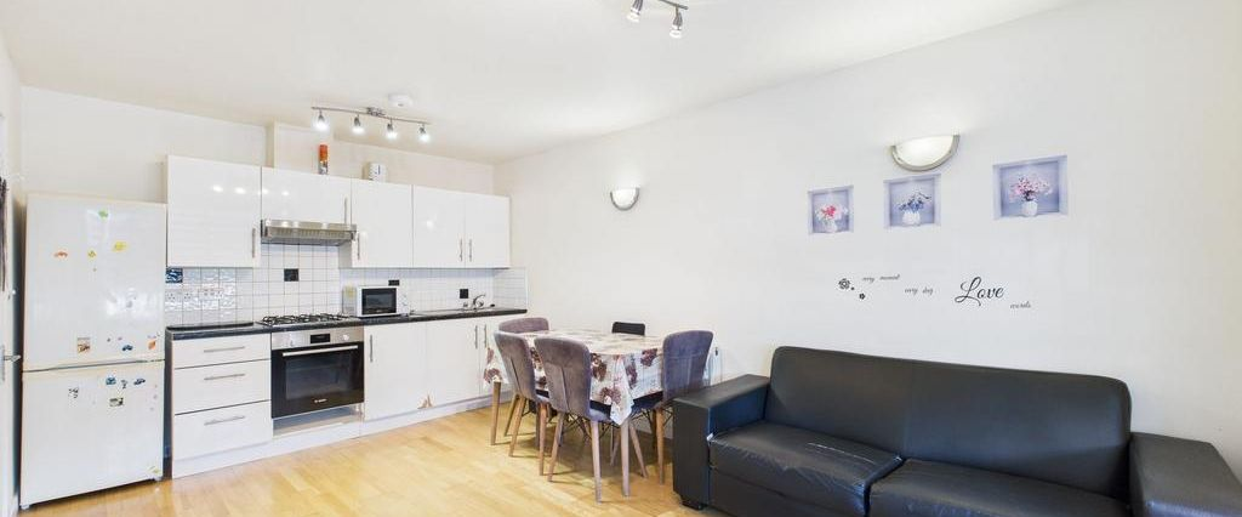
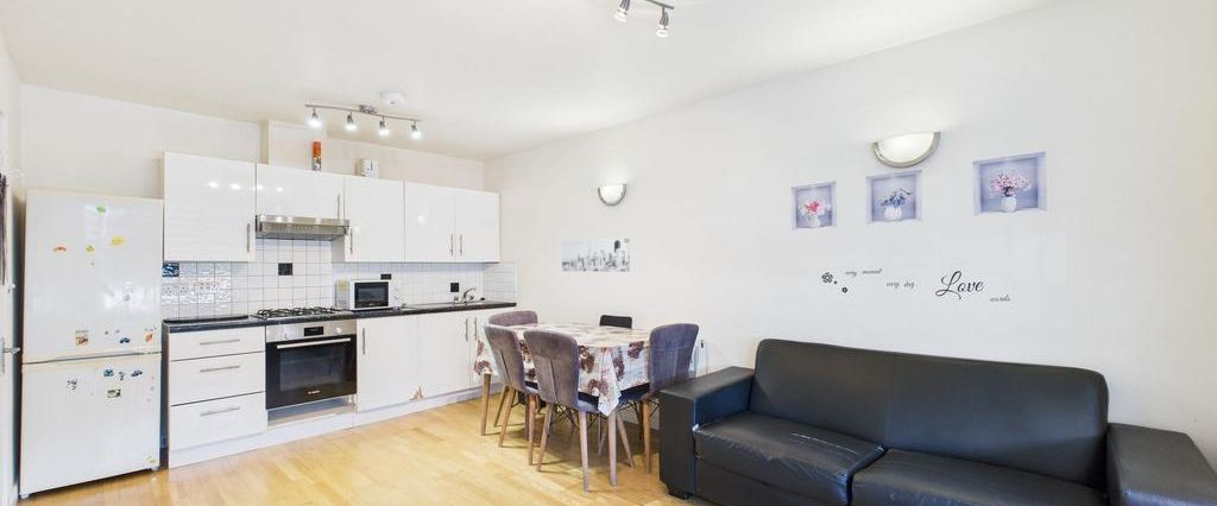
+ wall art [561,238,631,273]
